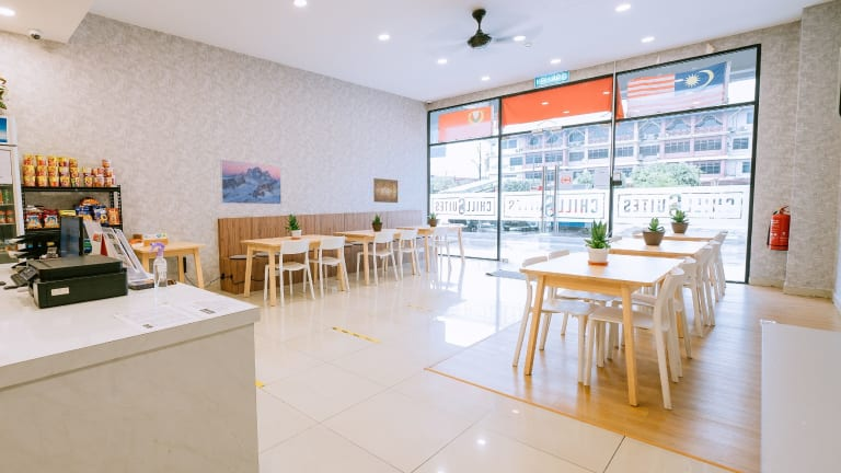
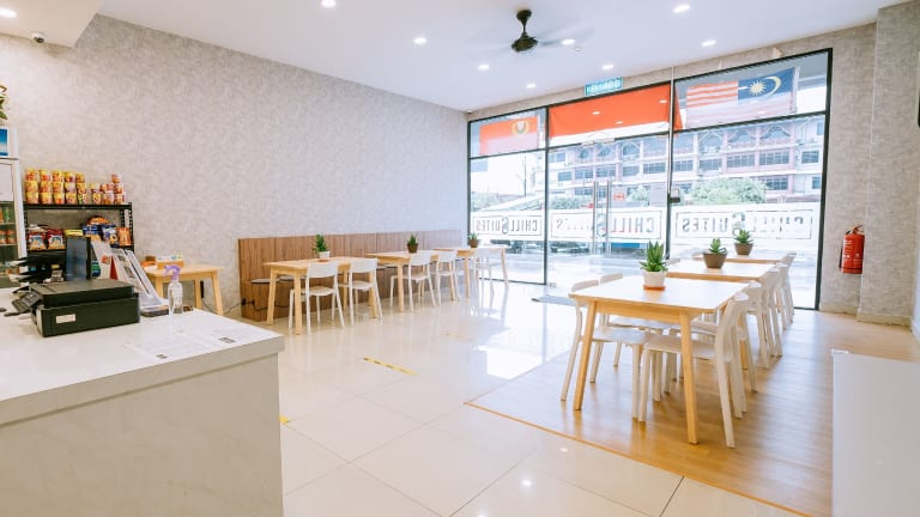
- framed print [219,158,283,206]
- wall art [372,177,399,204]
